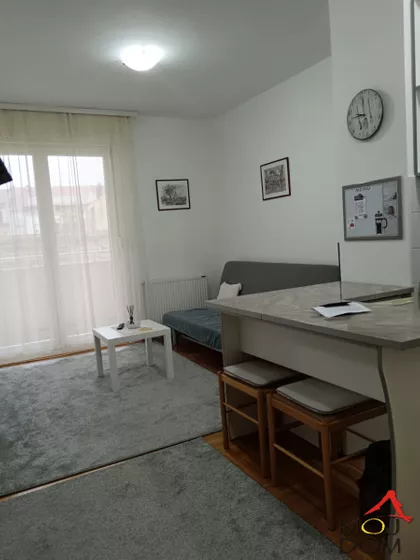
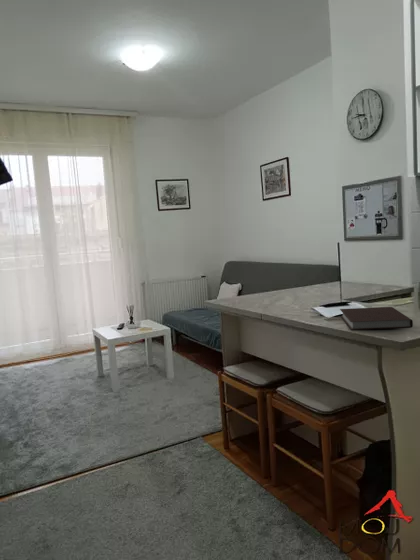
+ notebook [339,306,414,331]
